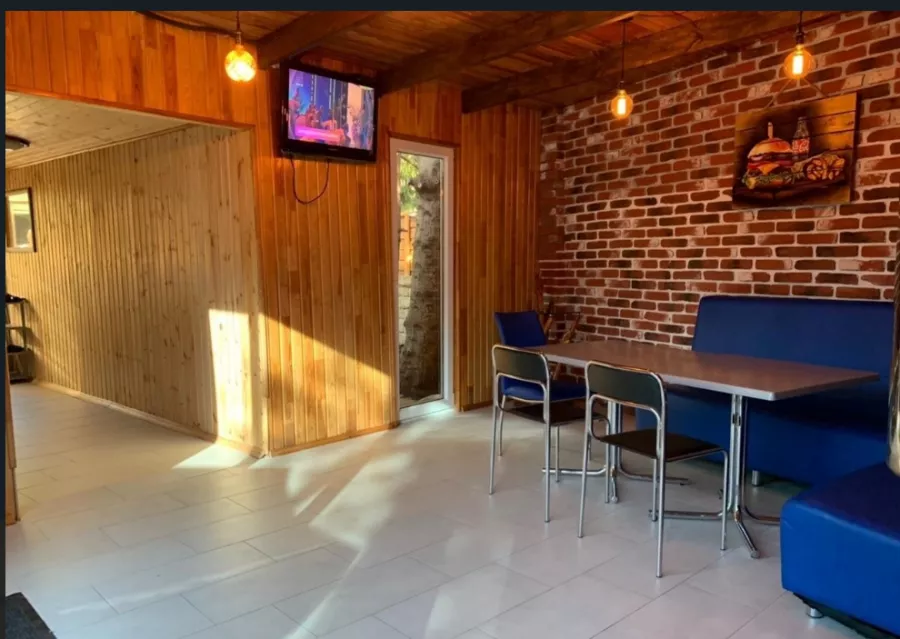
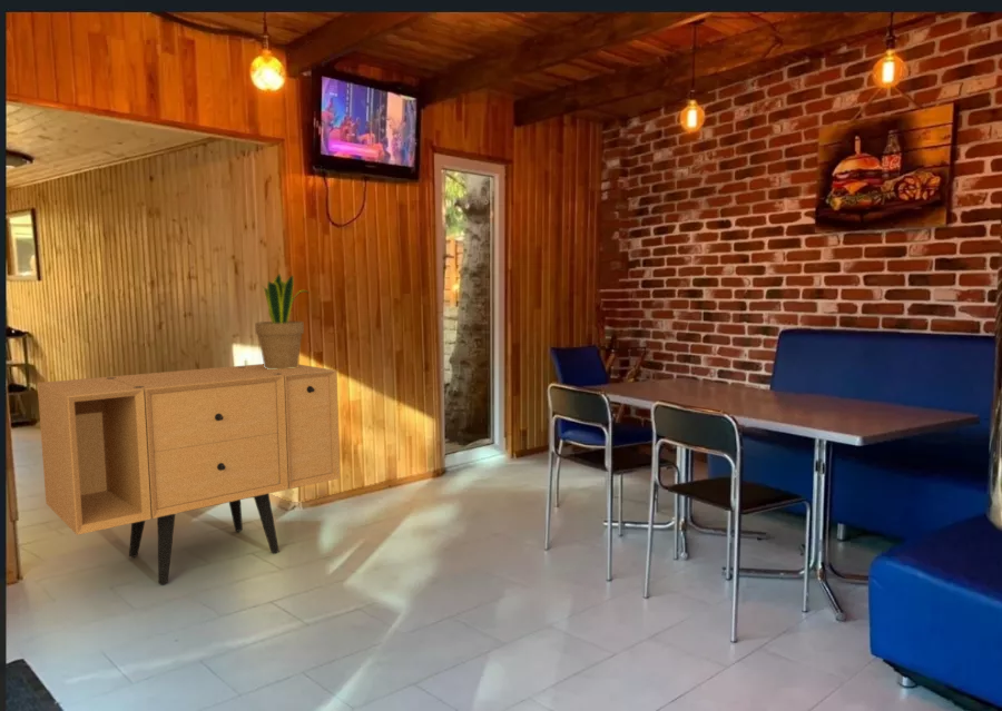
+ sideboard [37,363,341,585]
+ potted plant [254,273,311,369]
